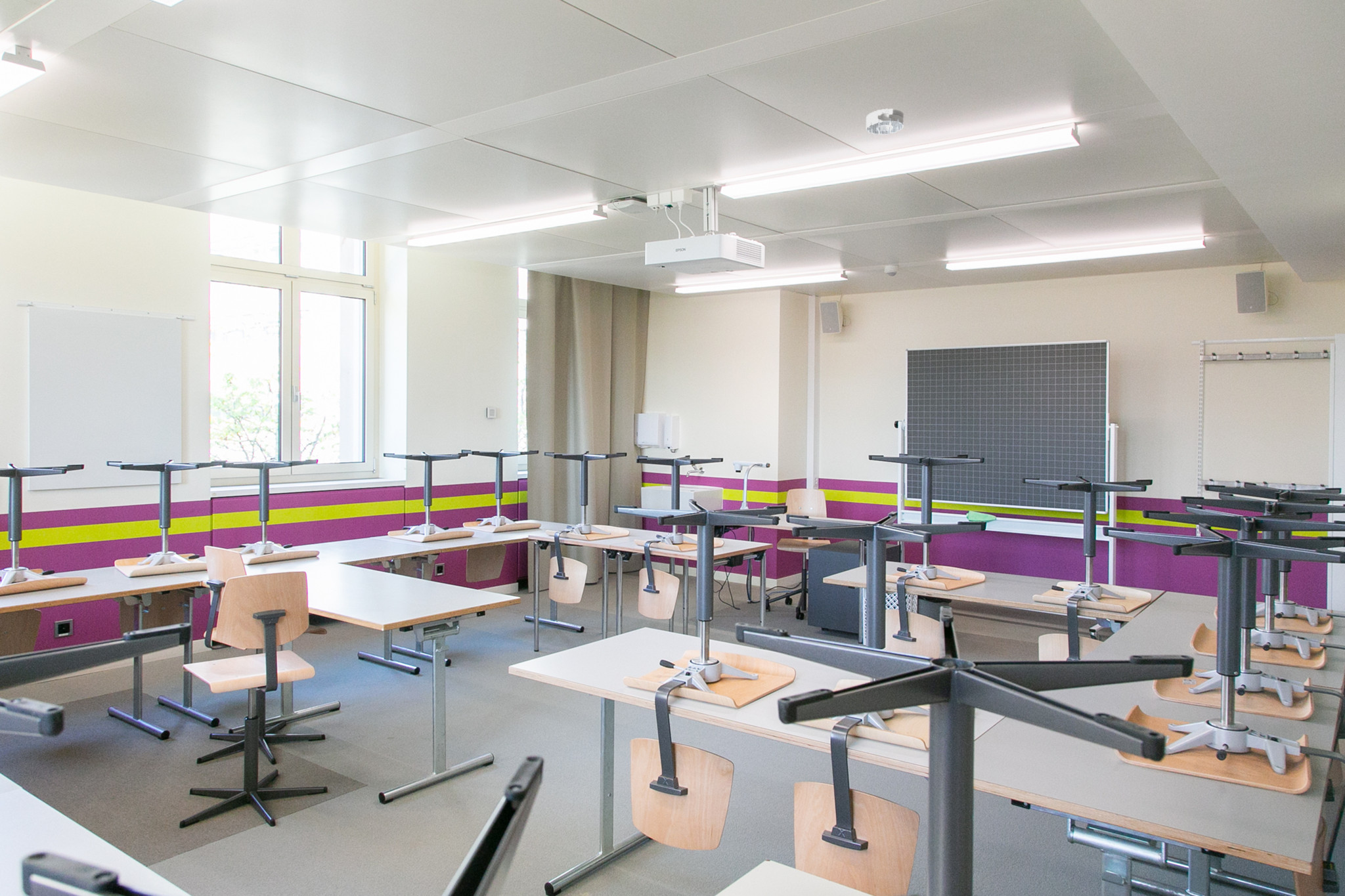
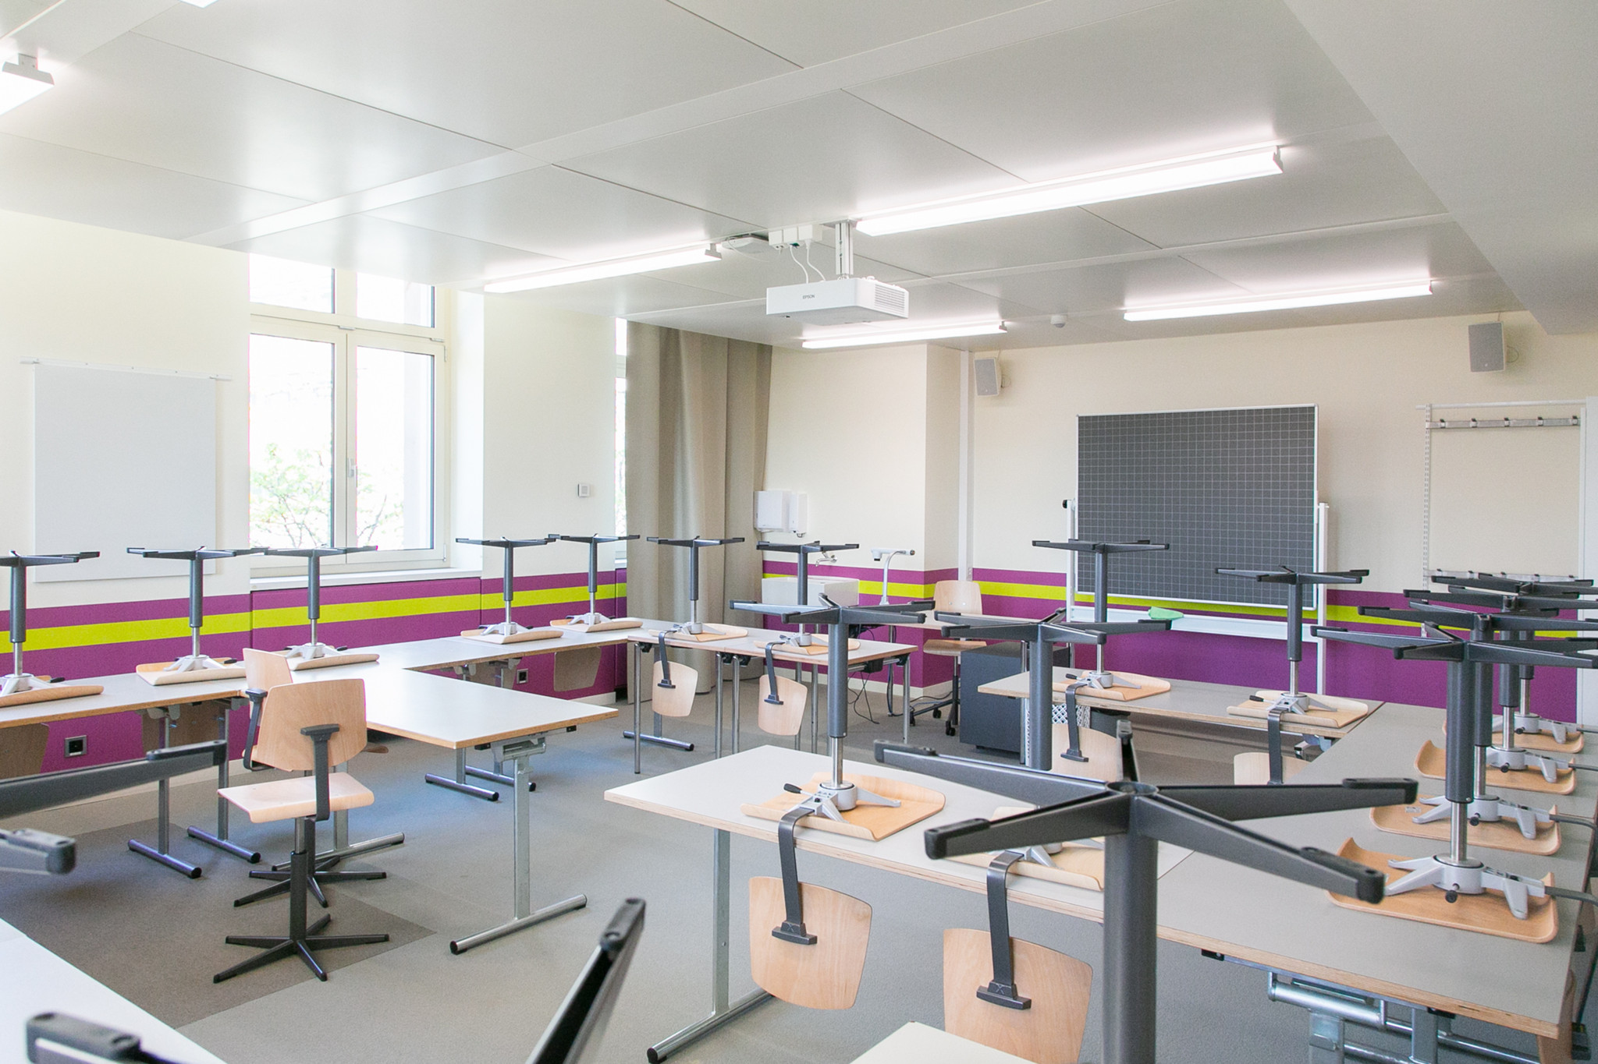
- smoke detector [866,108,904,135]
